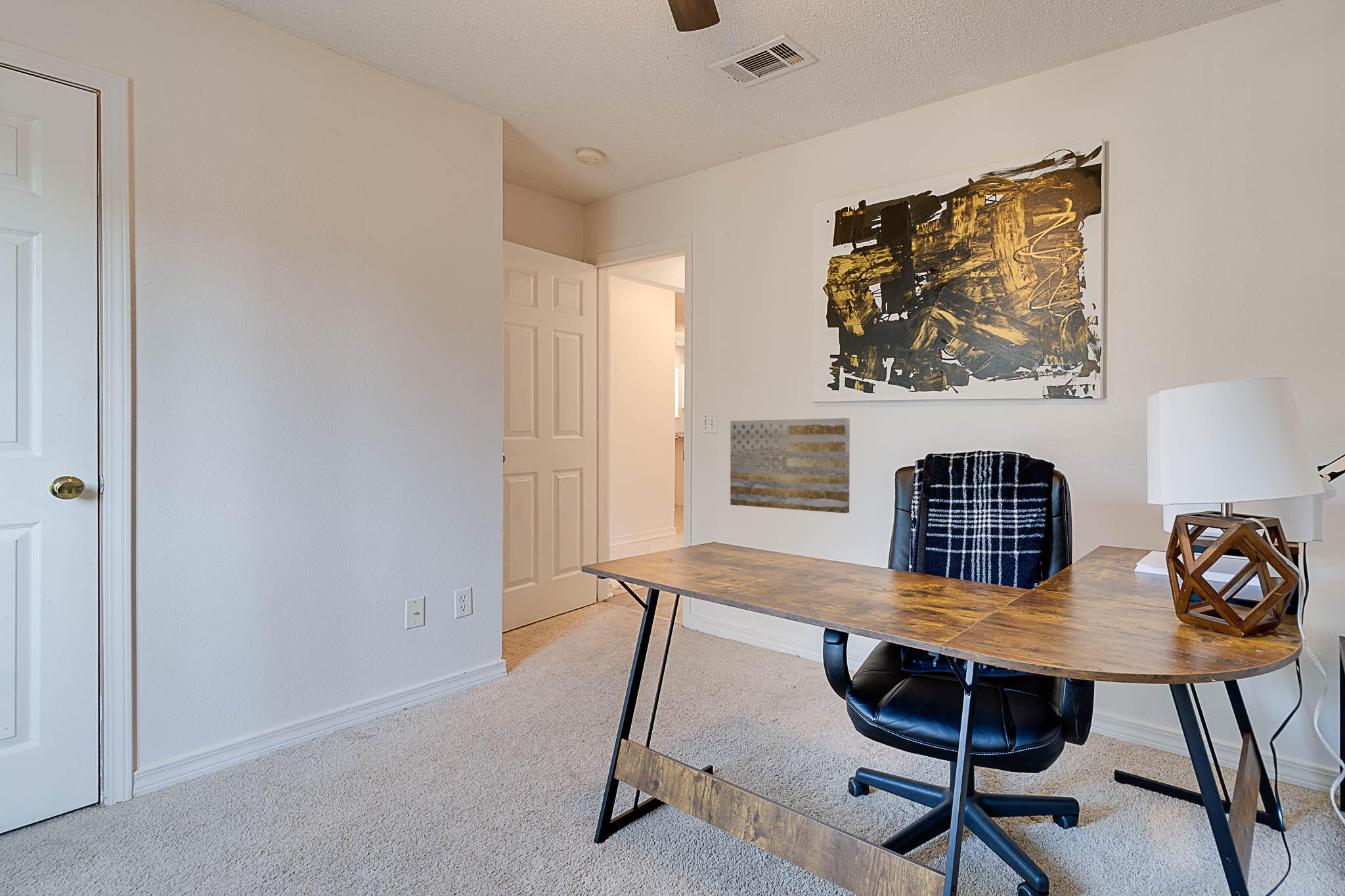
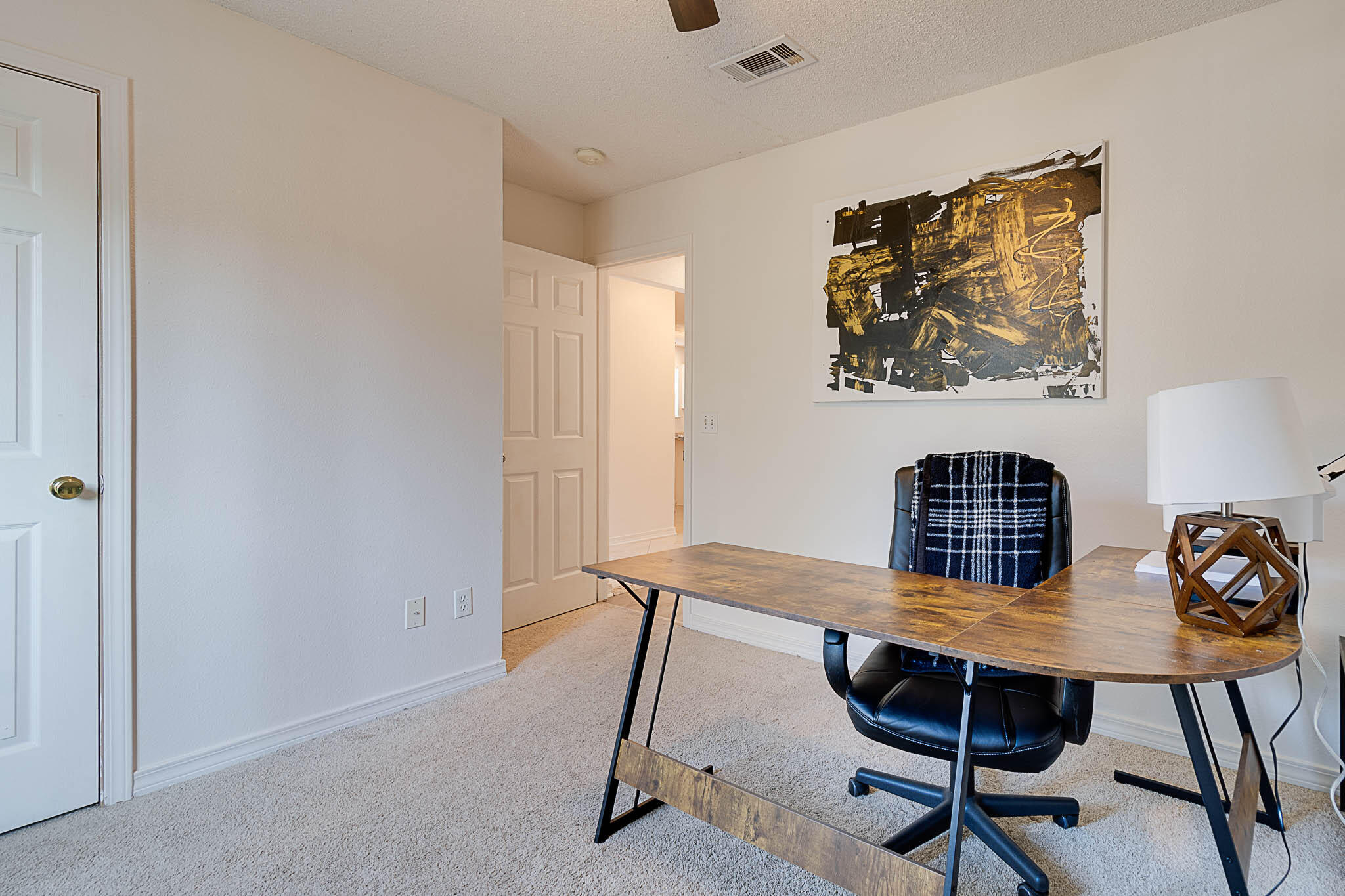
- wall art [730,417,850,514]
